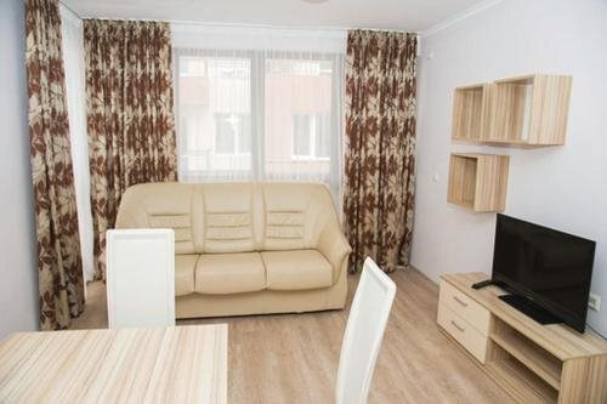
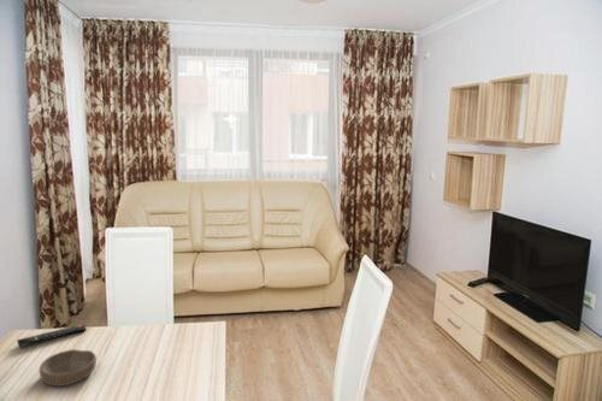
+ bowl [39,348,98,388]
+ remote control [16,323,87,348]
